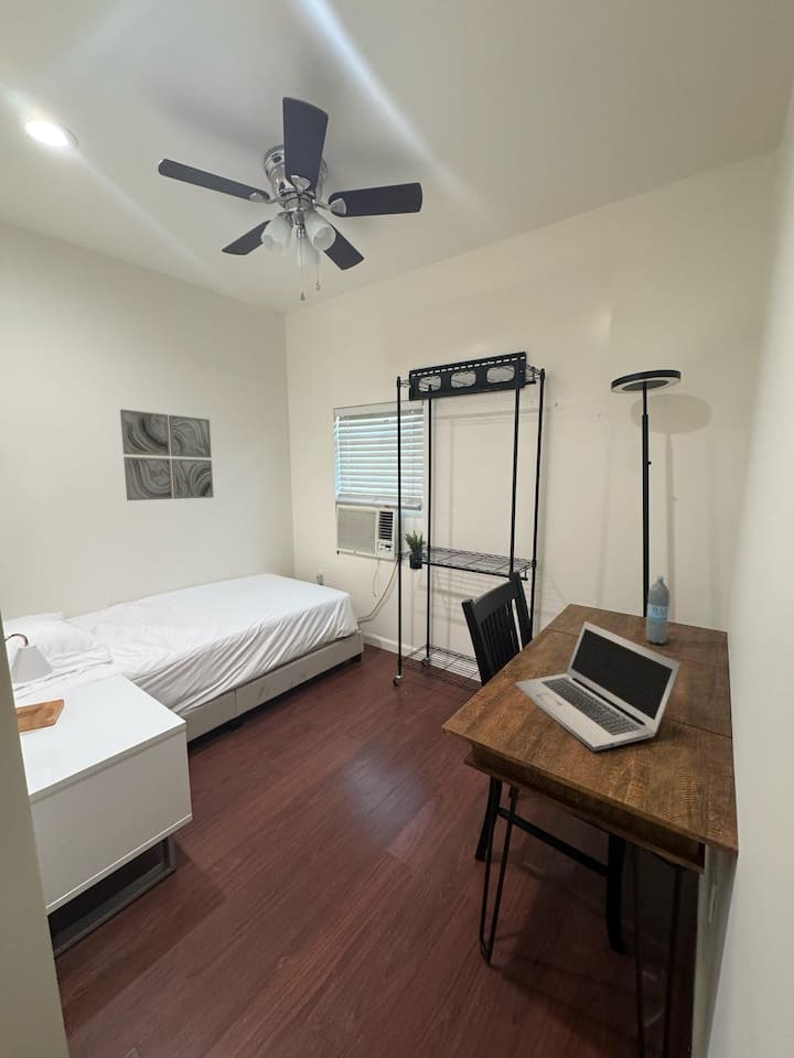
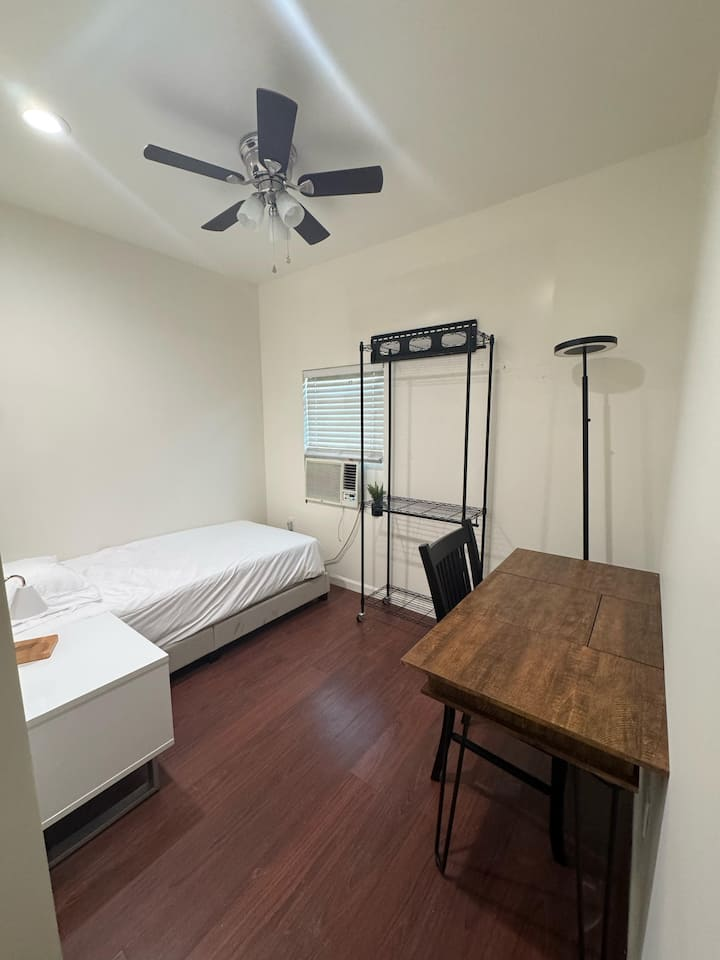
- laptop [514,620,683,753]
- wall art [119,409,214,501]
- water bottle [645,574,670,645]
